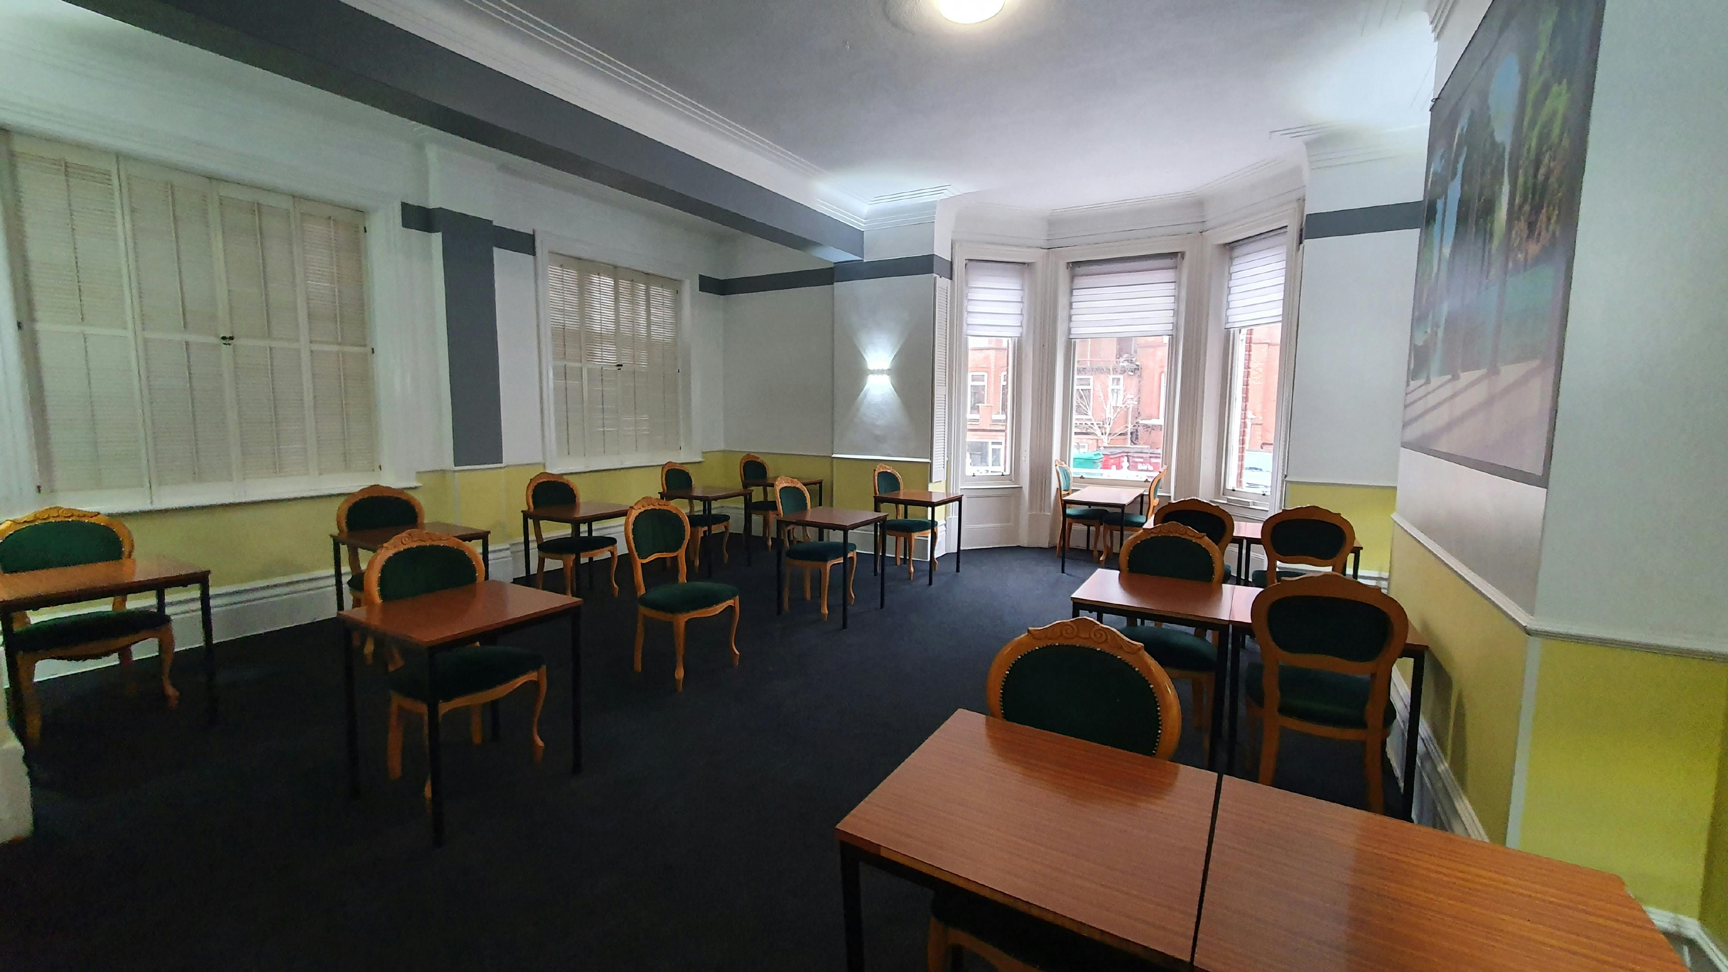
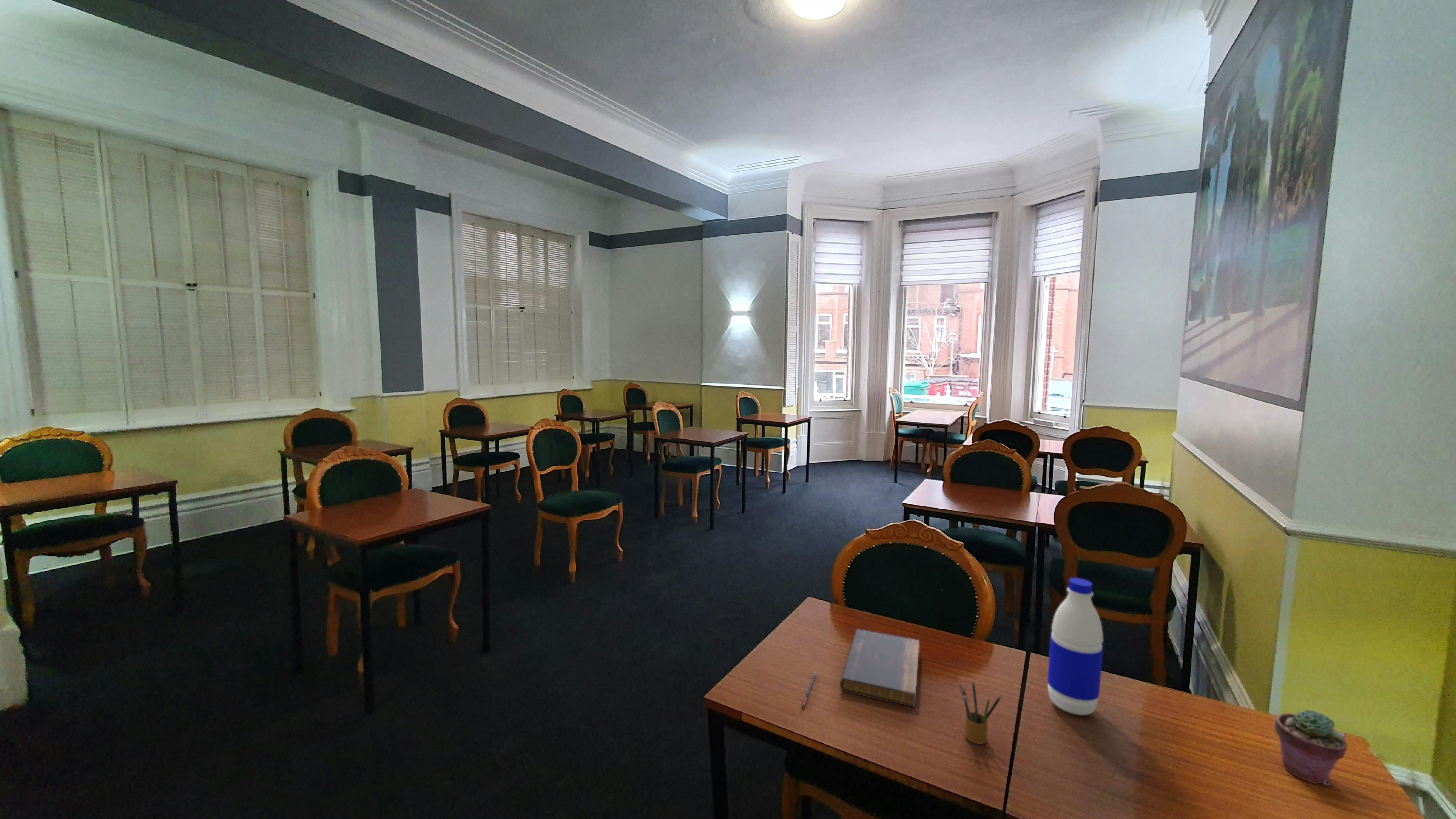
+ potted succulent [1274,710,1348,786]
+ pen [801,671,818,708]
+ water bottle [1047,578,1103,715]
+ book [840,628,920,708]
+ pencil box [959,680,1001,744]
